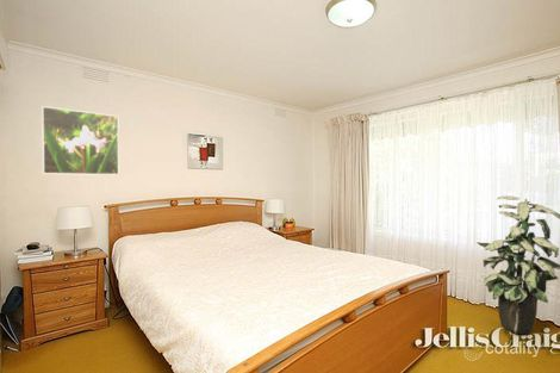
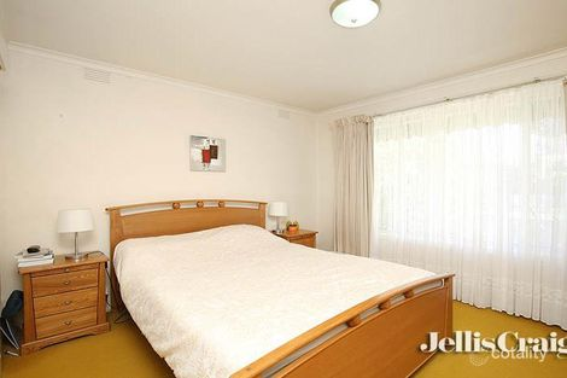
- indoor plant [475,194,560,335]
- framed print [41,105,120,176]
